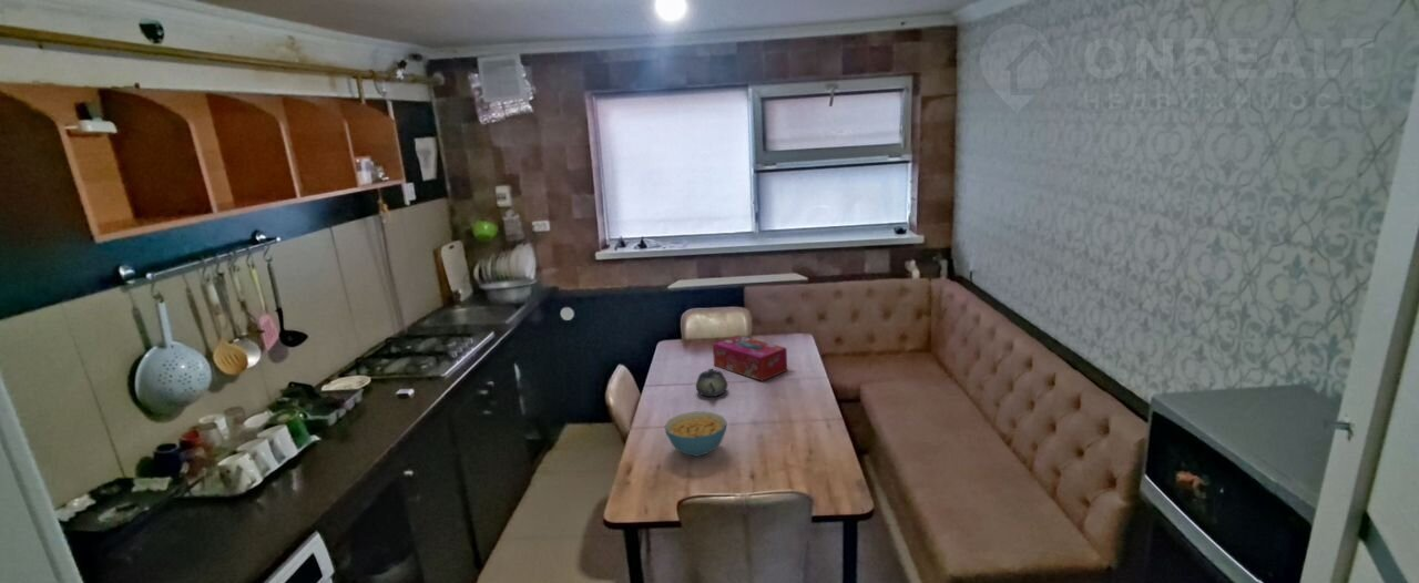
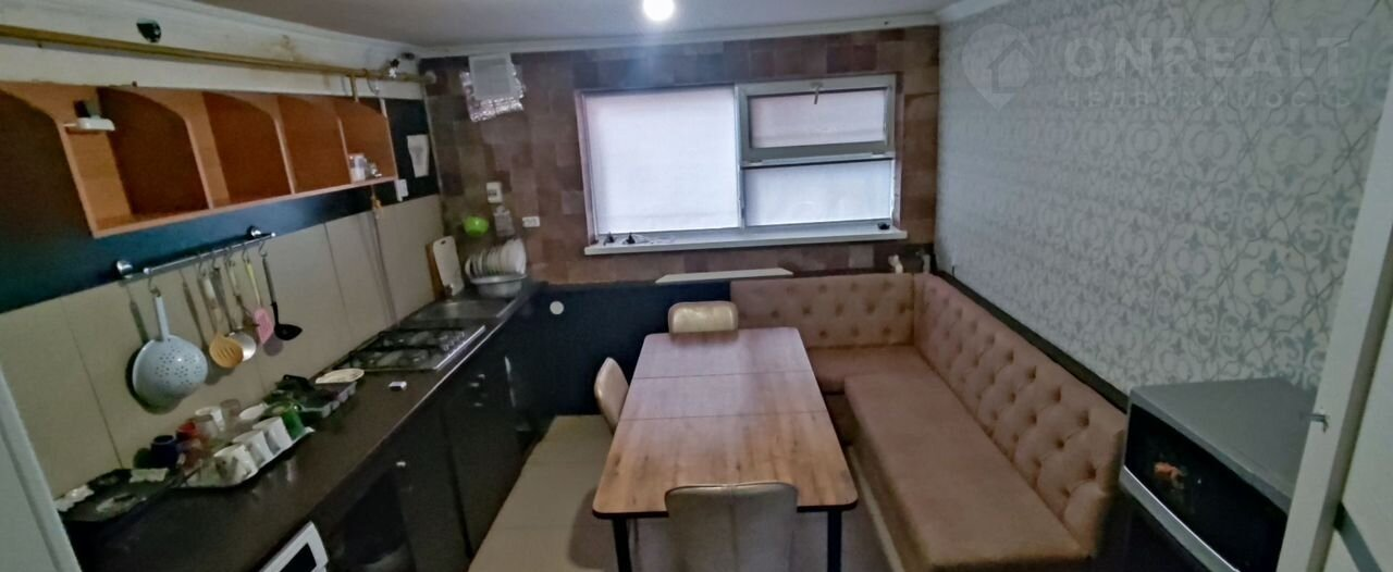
- cereal bowl [664,410,728,458]
- tissue box [712,335,788,382]
- teapot [695,368,728,398]
